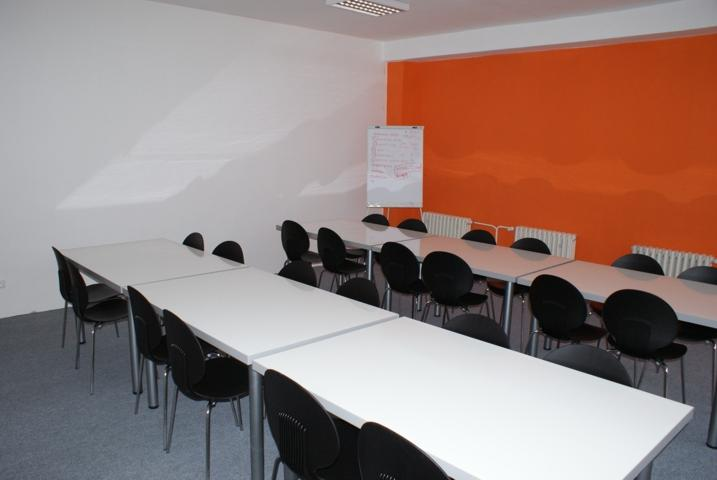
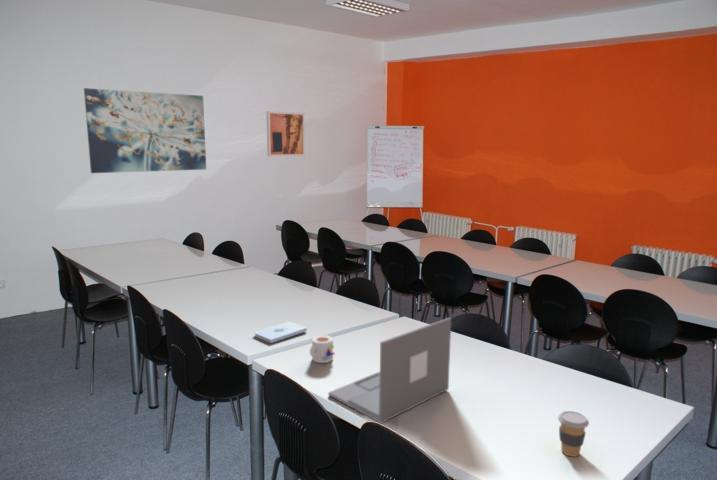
+ coffee cup [557,410,590,458]
+ wall art [83,87,207,174]
+ laptop [327,317,452,424]
+ mug [309,334,336,364]
+ notepad [254,321,308,344]
+ wall art [265,110,306,157]
